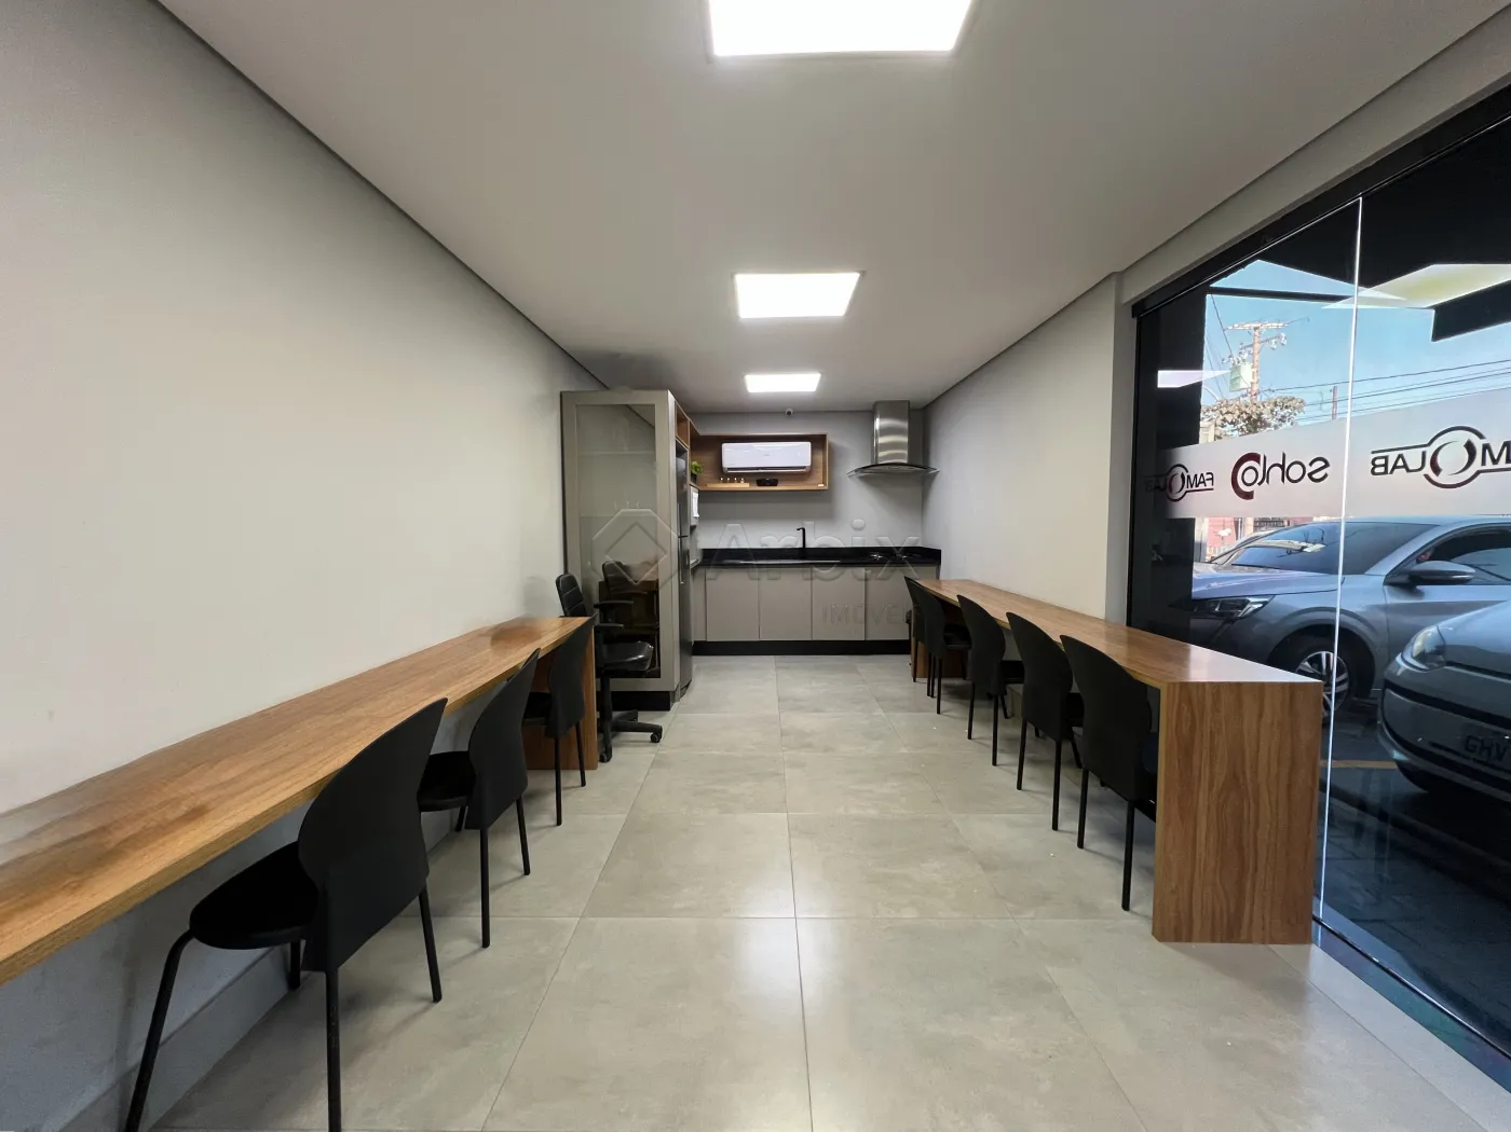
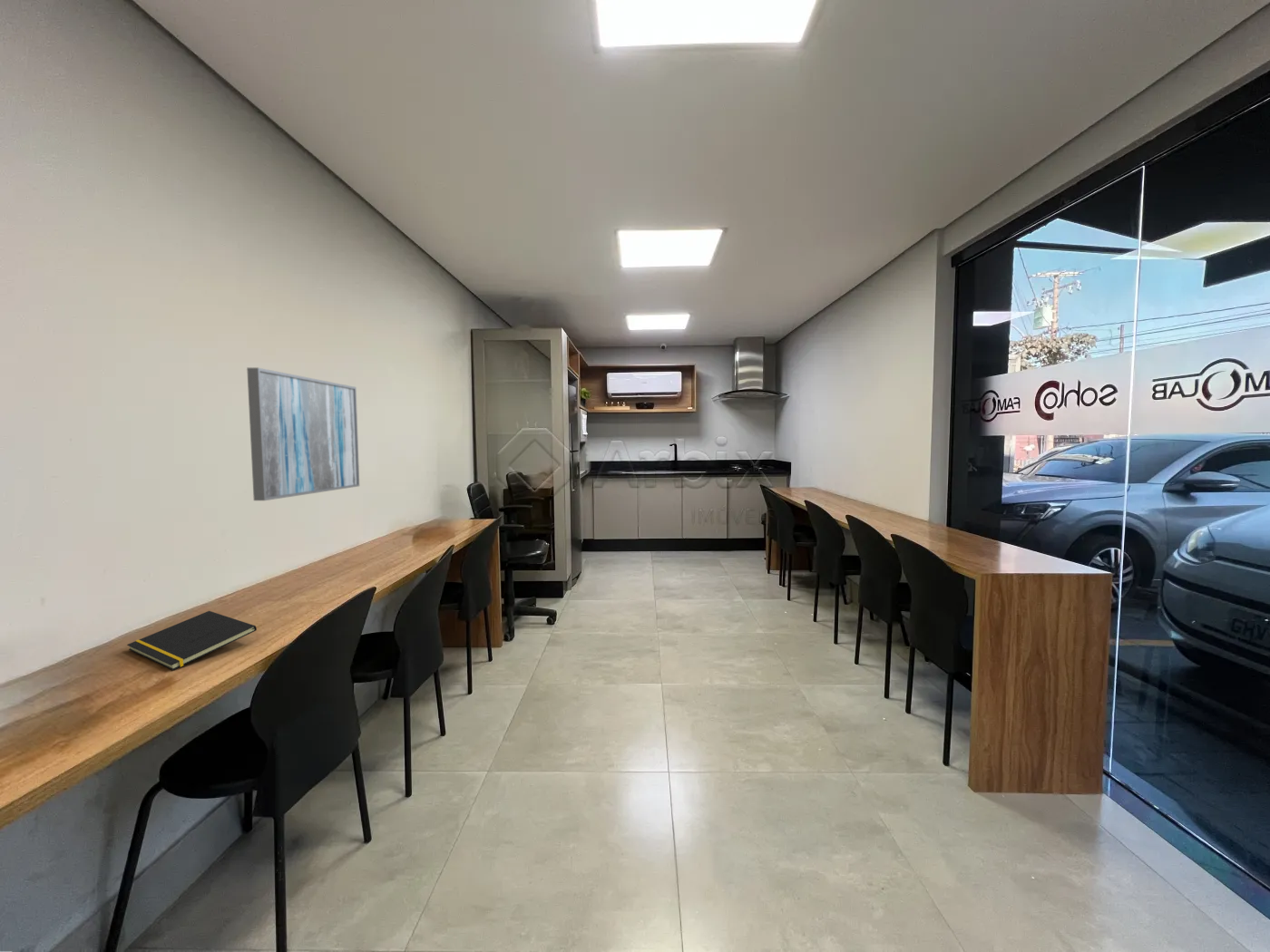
+ notepad [126,610,258,671]
+ wall art [246,367,360,501]
